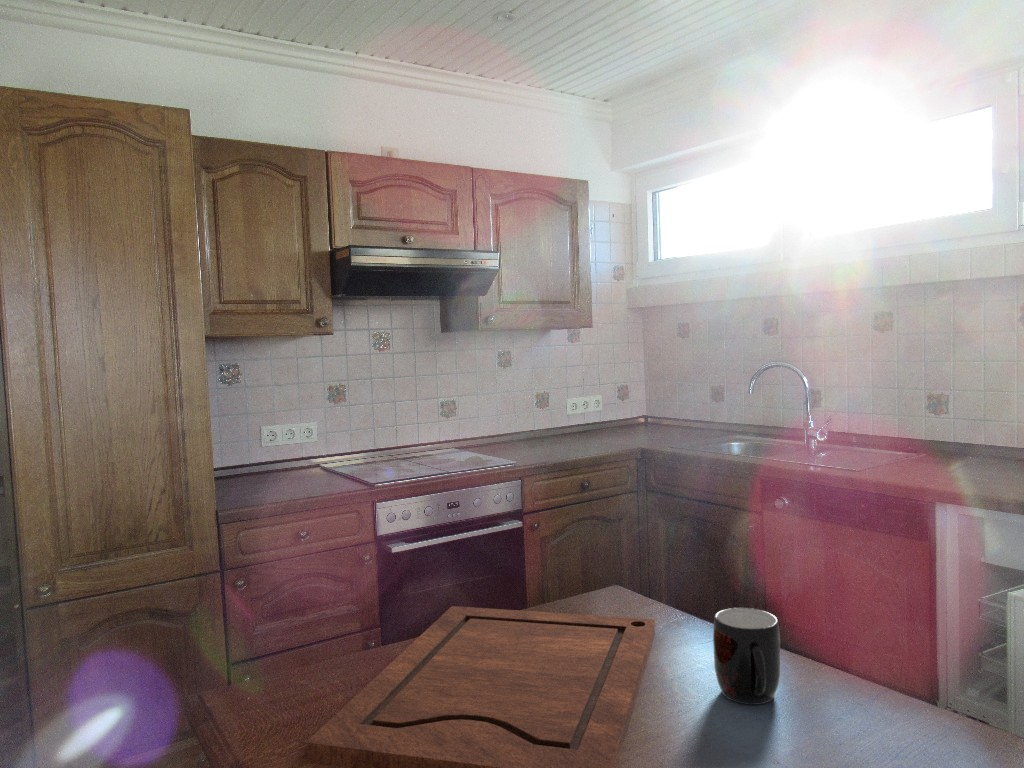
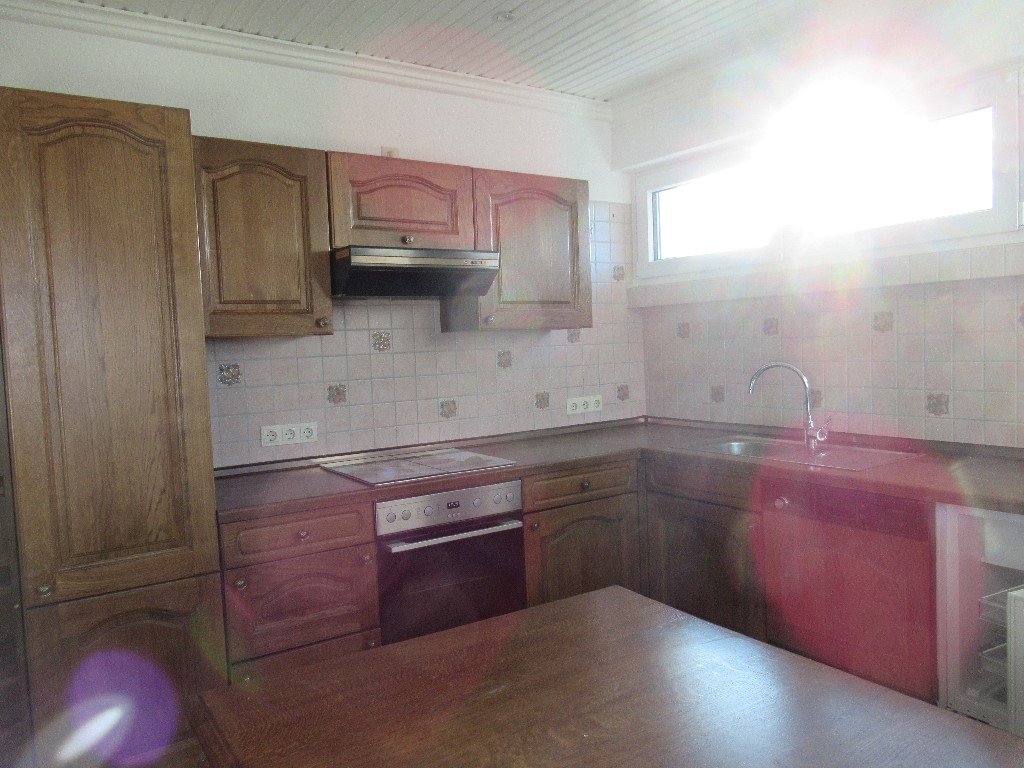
- cutting board [306,605,656,768]
- mug [712,607,781,706]
